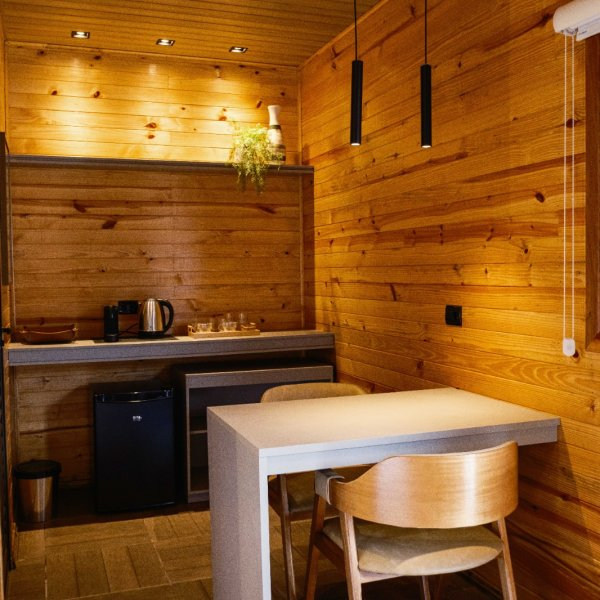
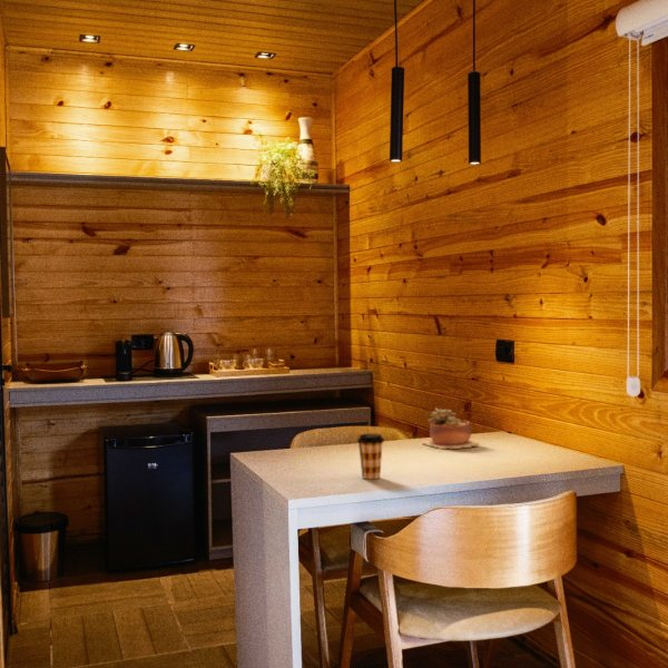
+ succulent plant [420,407,480,450]
+ coffee cup [356,433,385,480]
